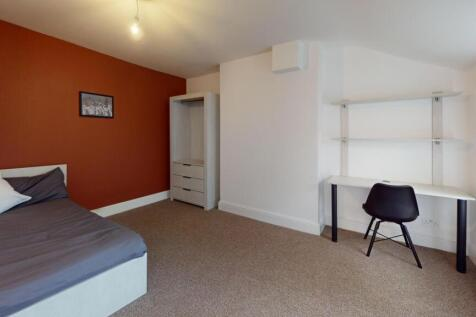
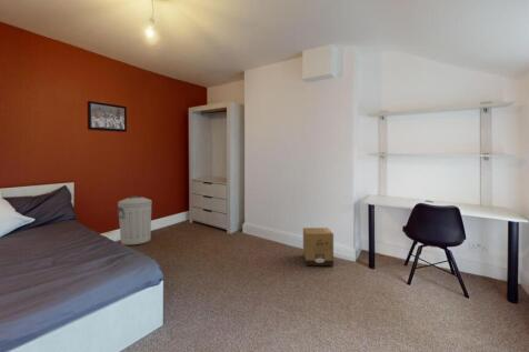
+ trash can [117,194,153,245]
+ cardboard box [302,227,335,266]
